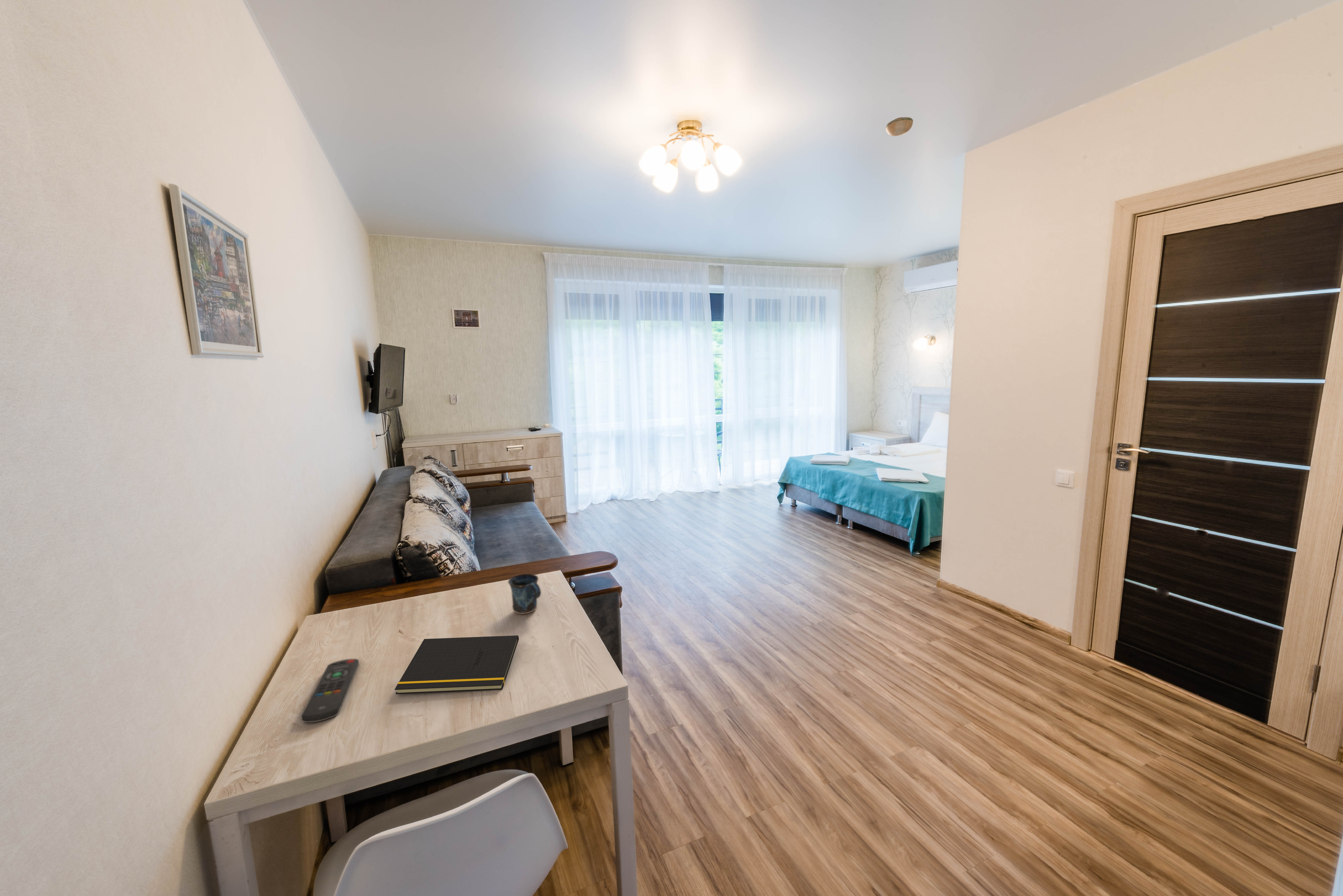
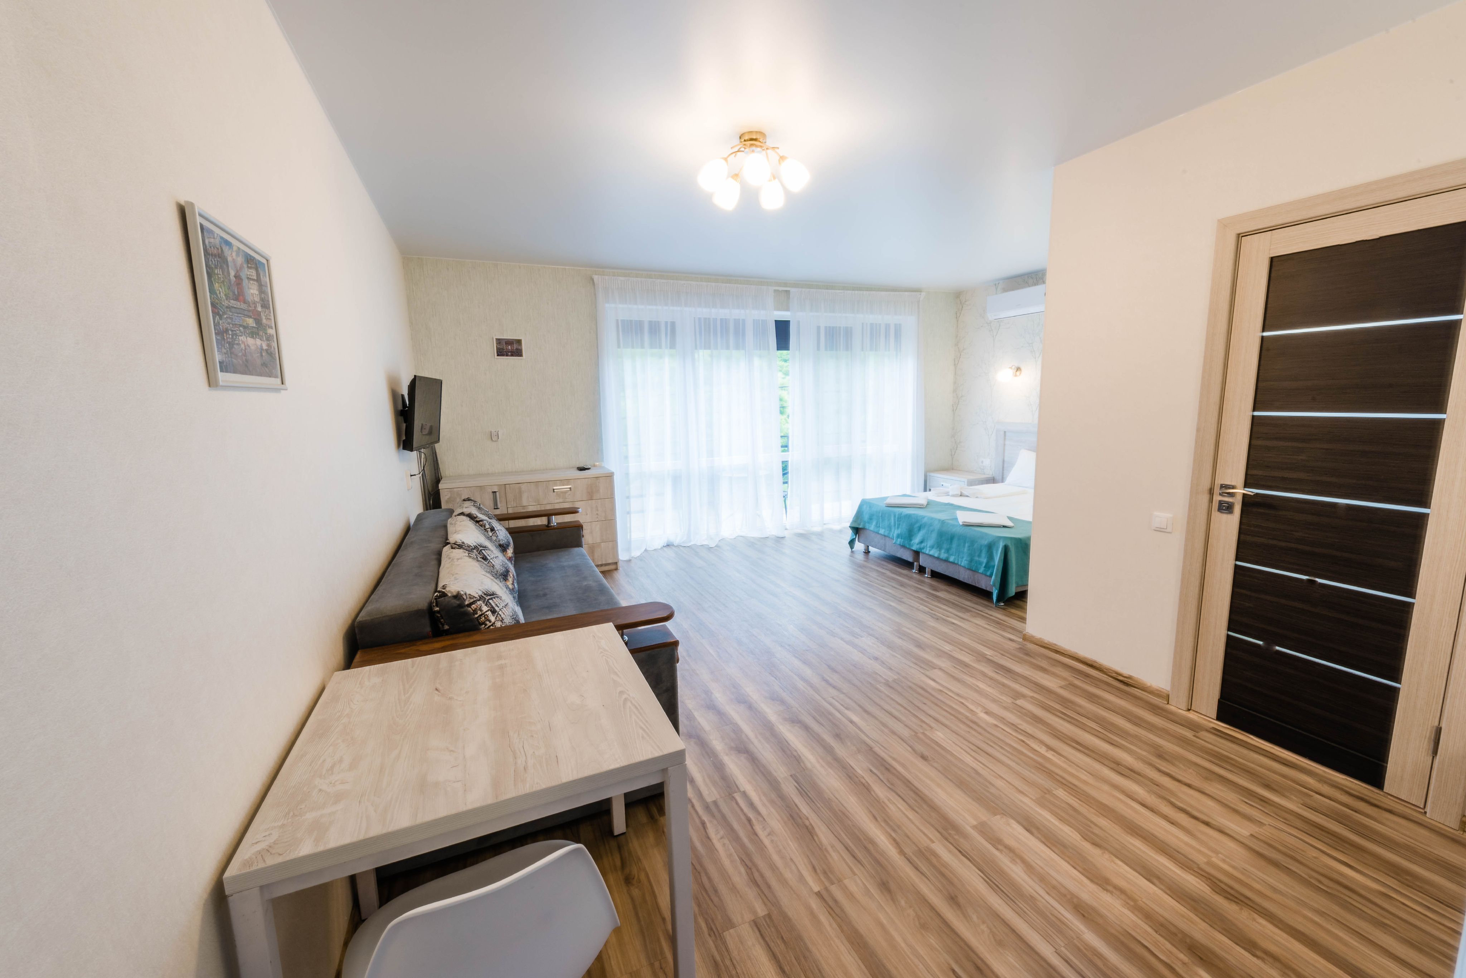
- smoke detector [885,117,913,137]
- mug [508,574,541,614]
- remote control [301,658,360,723]
- notepad [394,635,519,694]
